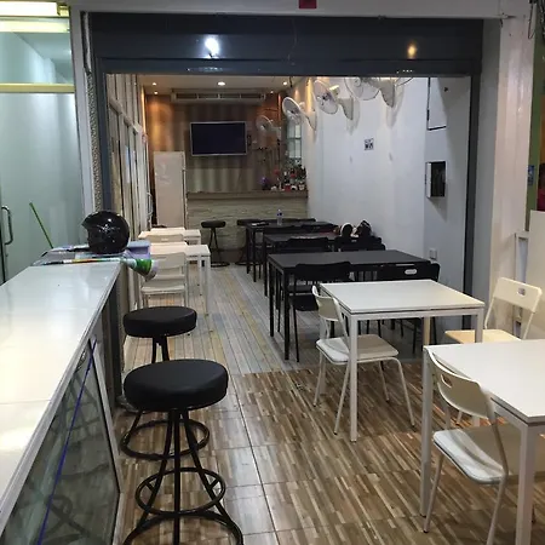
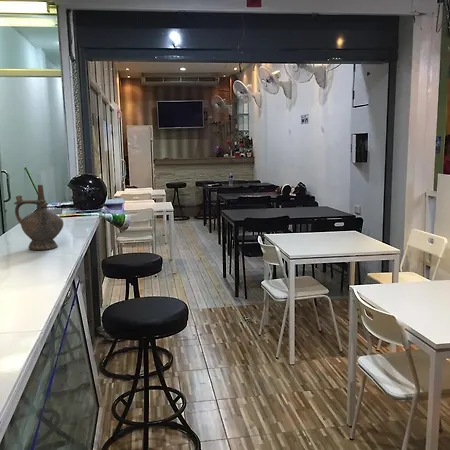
+ ceremonial vessel [13,184,64,251]
